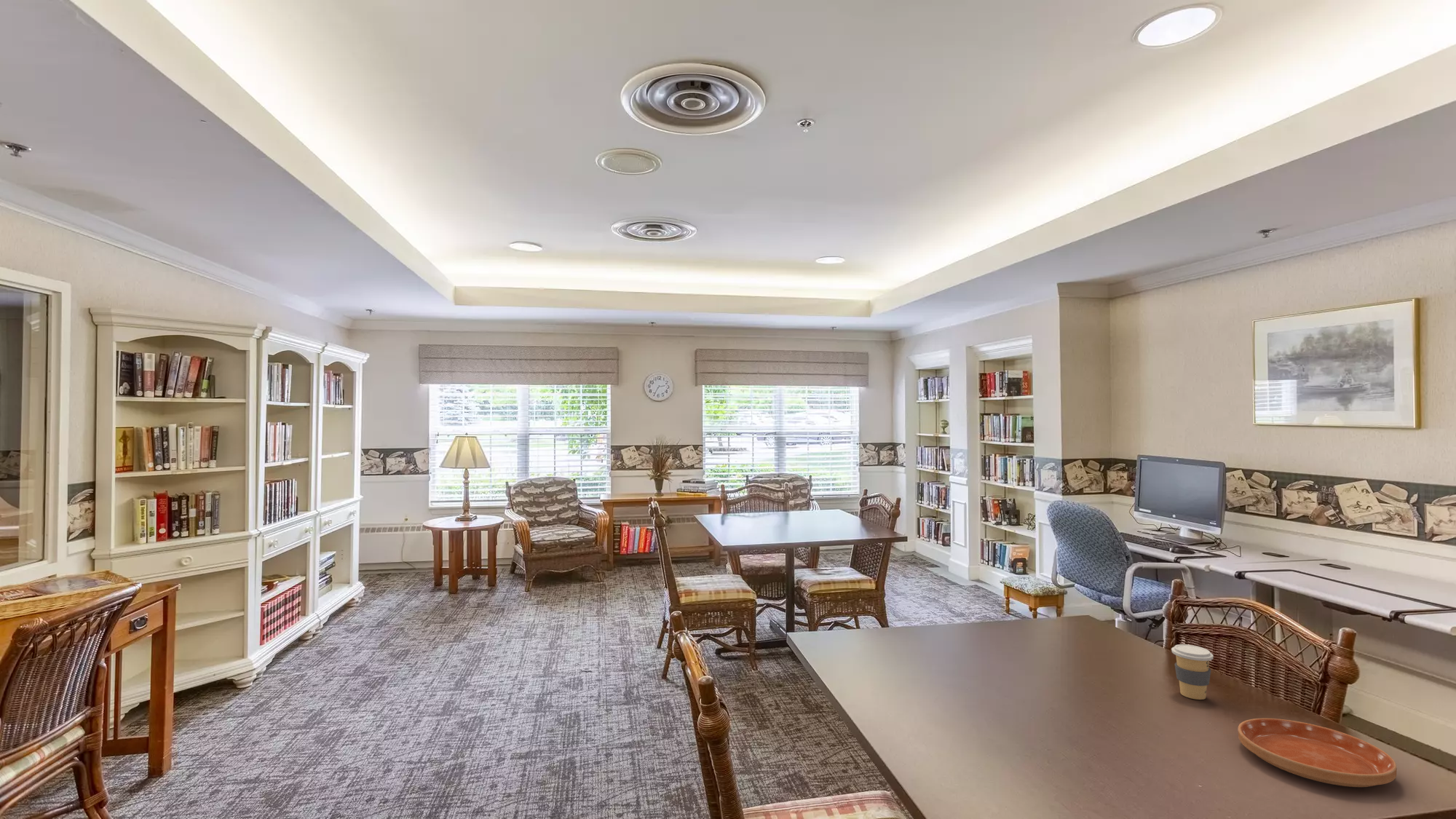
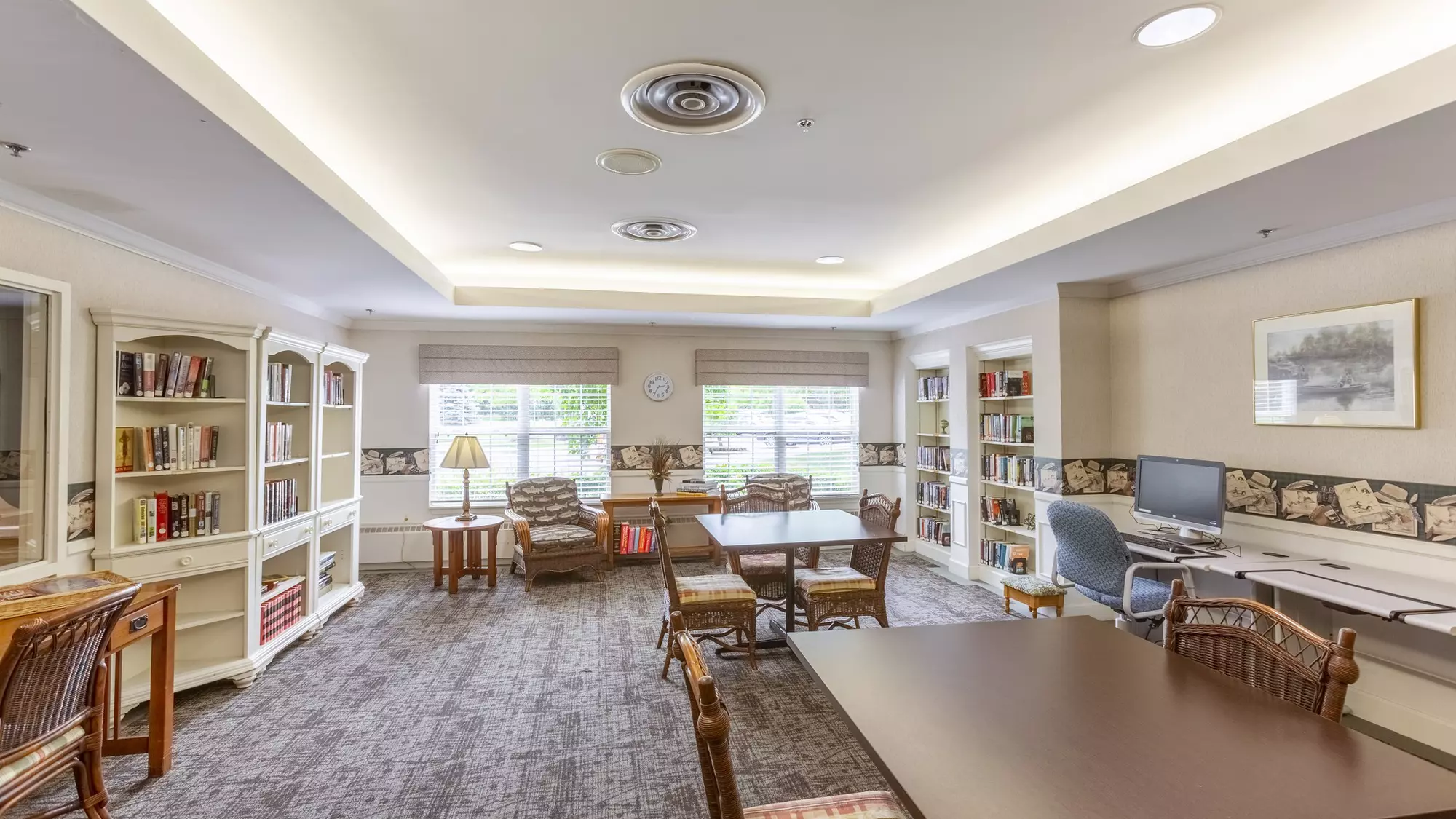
- coffee cup [1171,644,1214,700]
- saucer [1238,718,1397,788]
